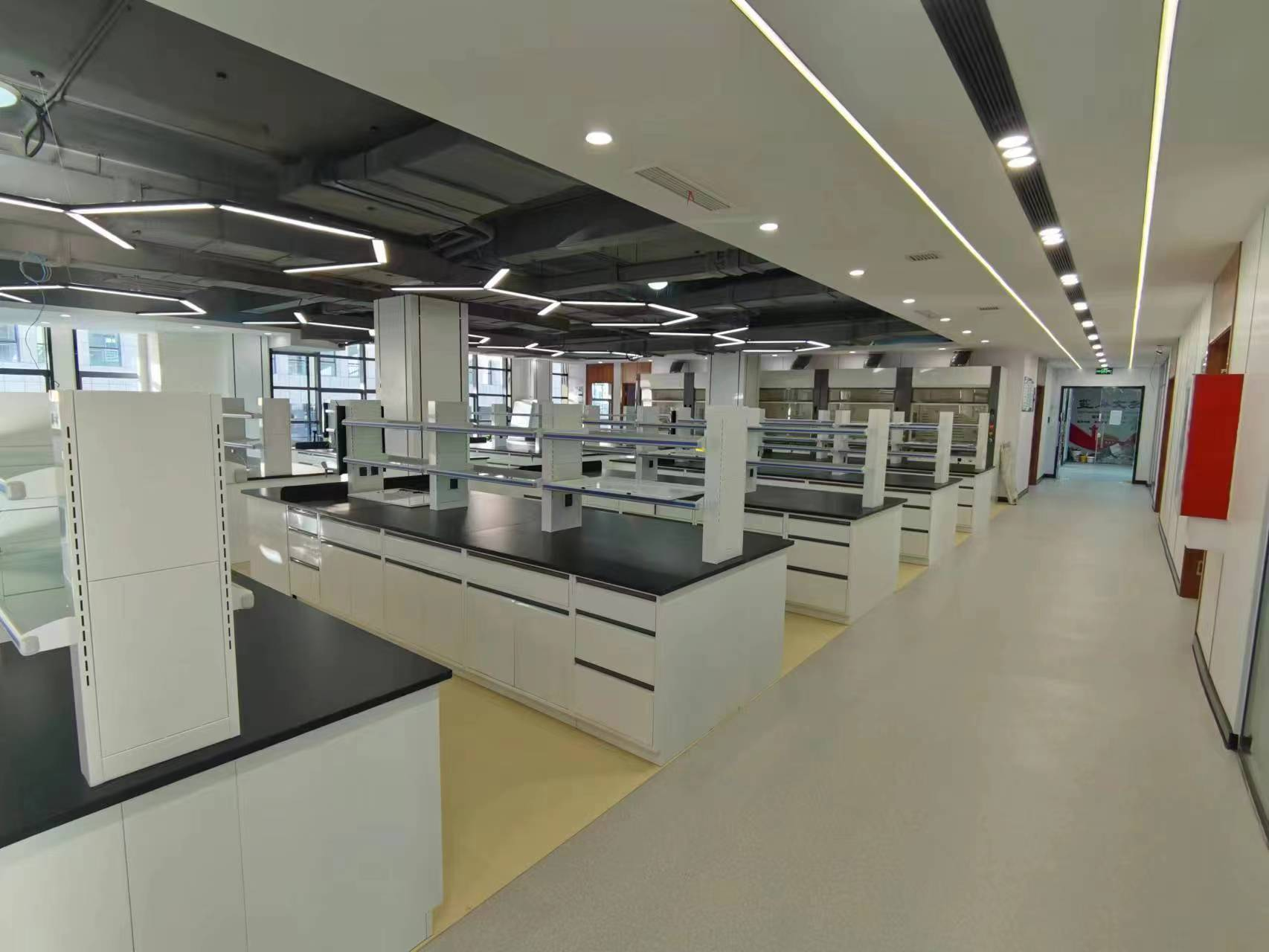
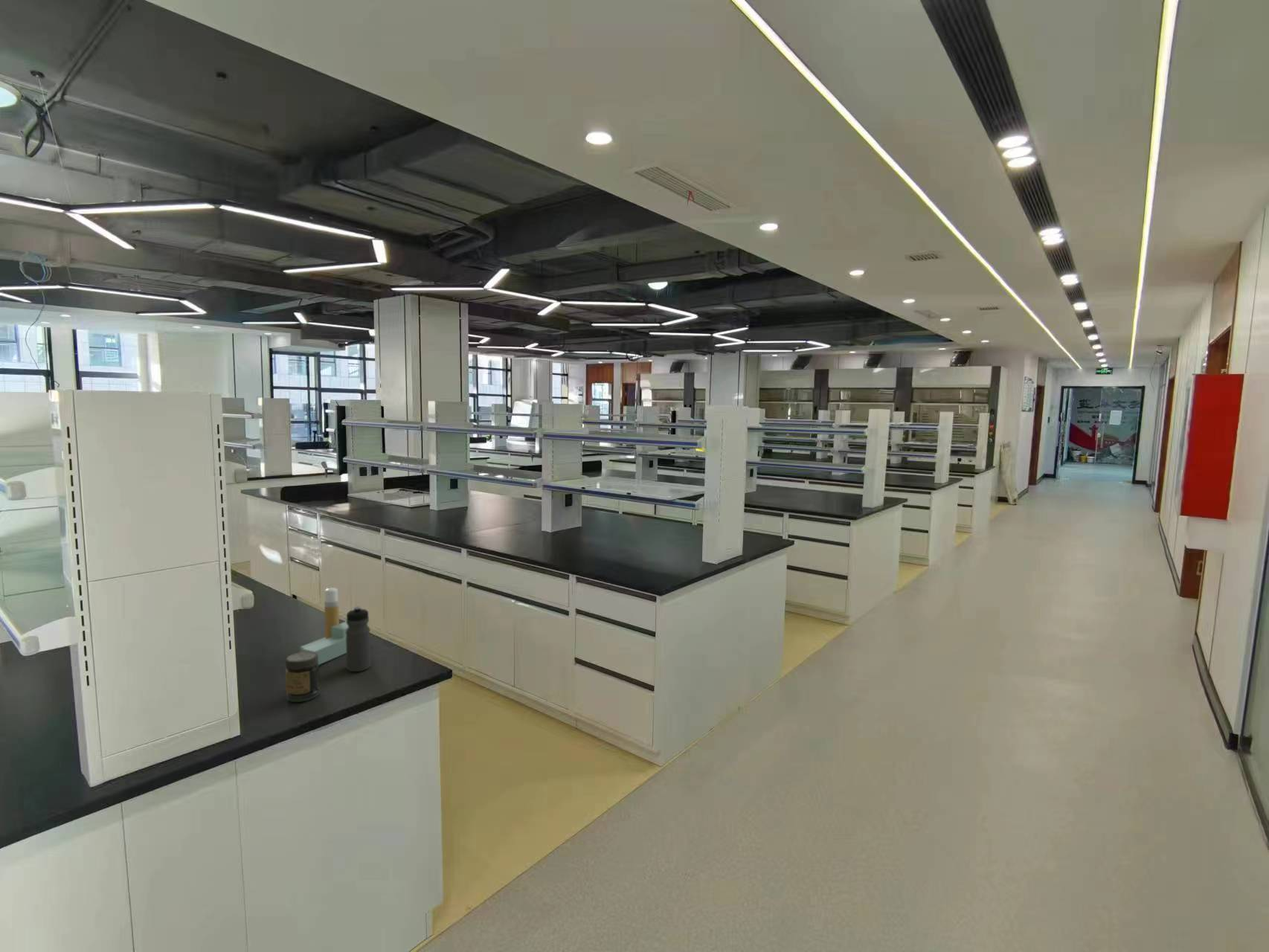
+ spray bottle [299,587,348,666]
+ jar [285,652,321,703]
+ water bottle [346,605,371,672]
